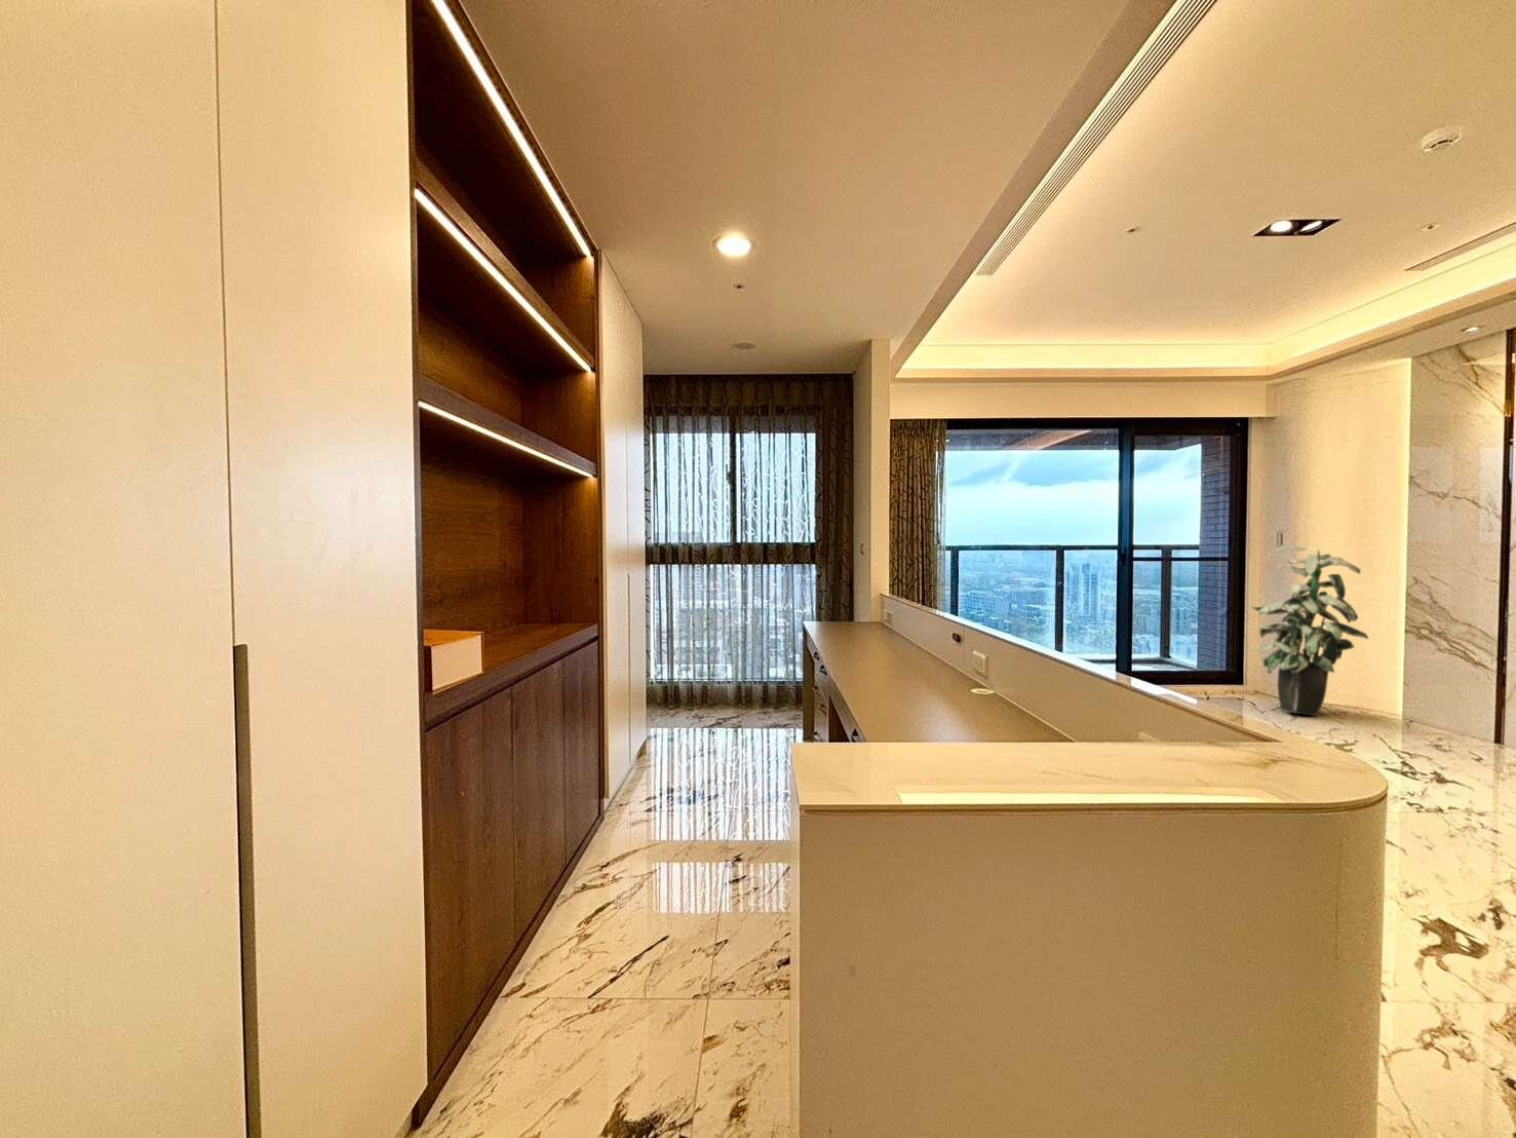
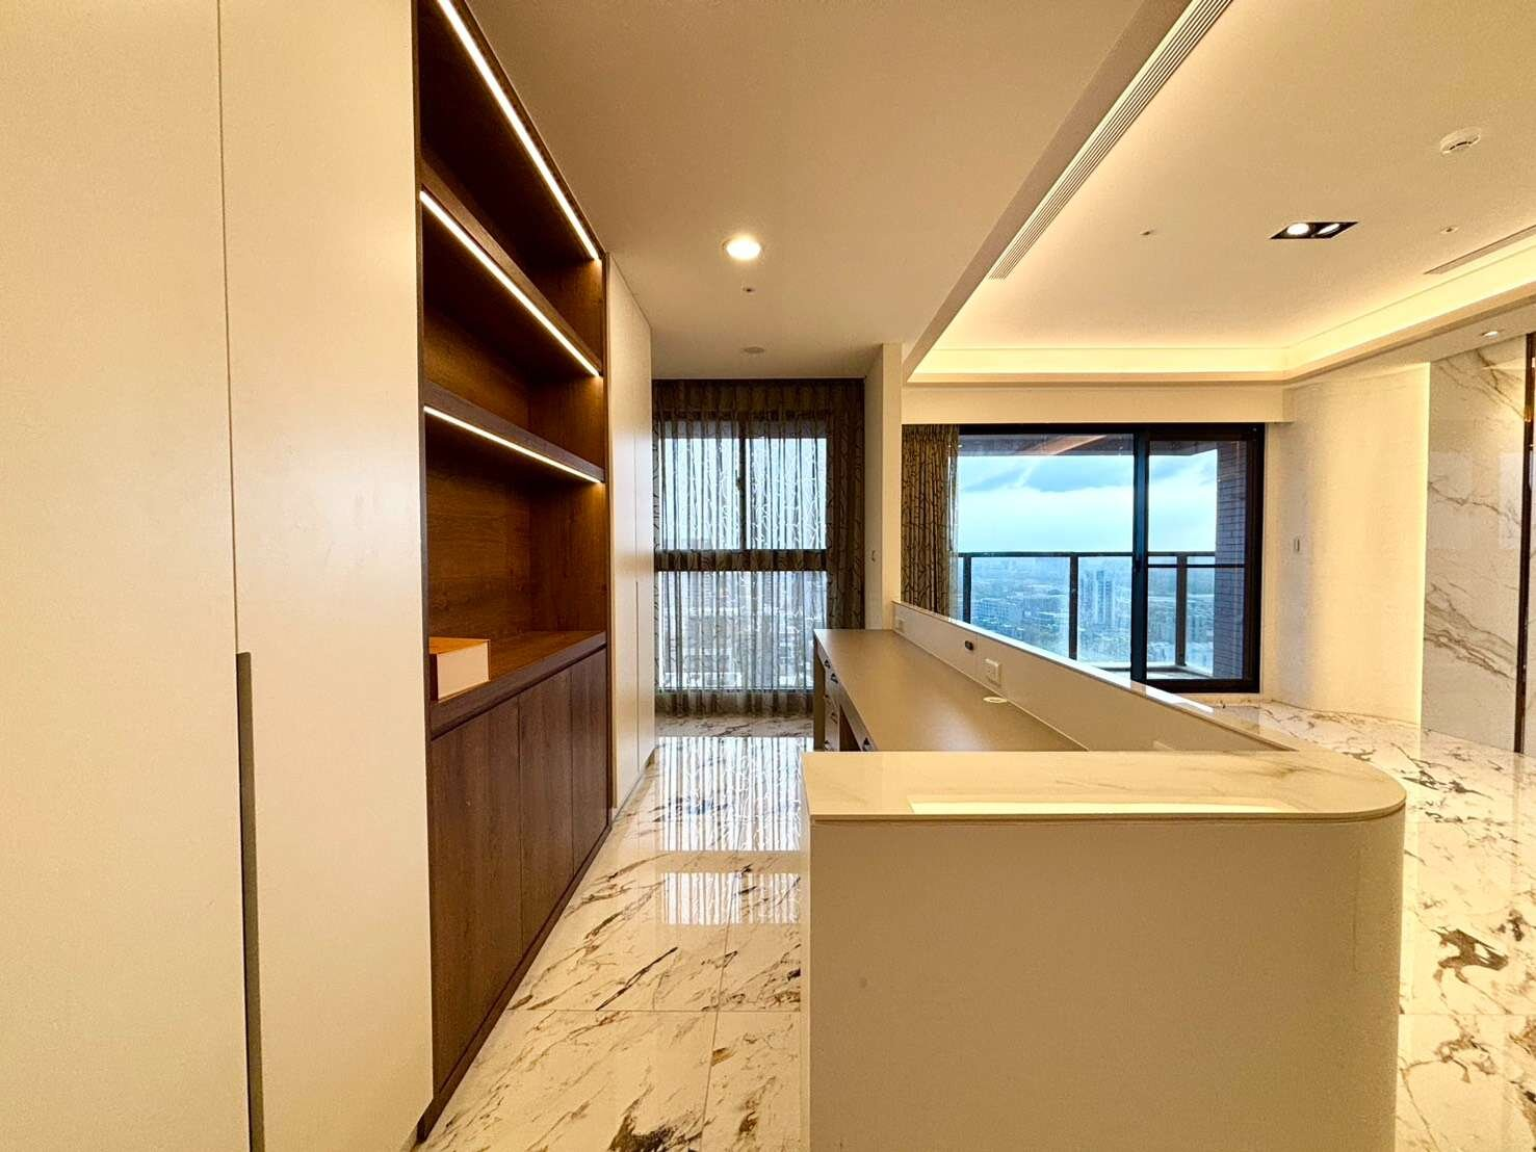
- indoor plant [1251,545,1370,717]
